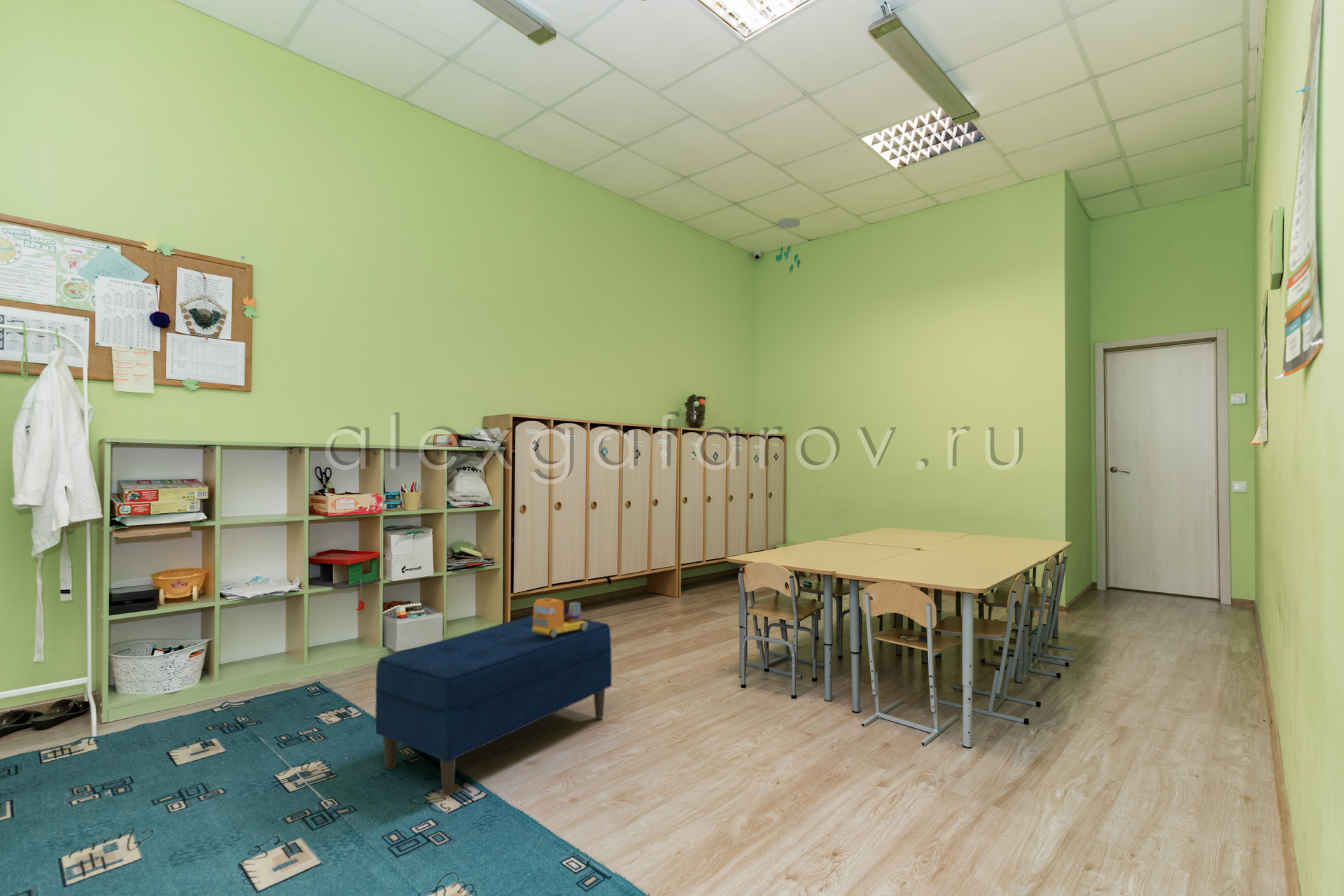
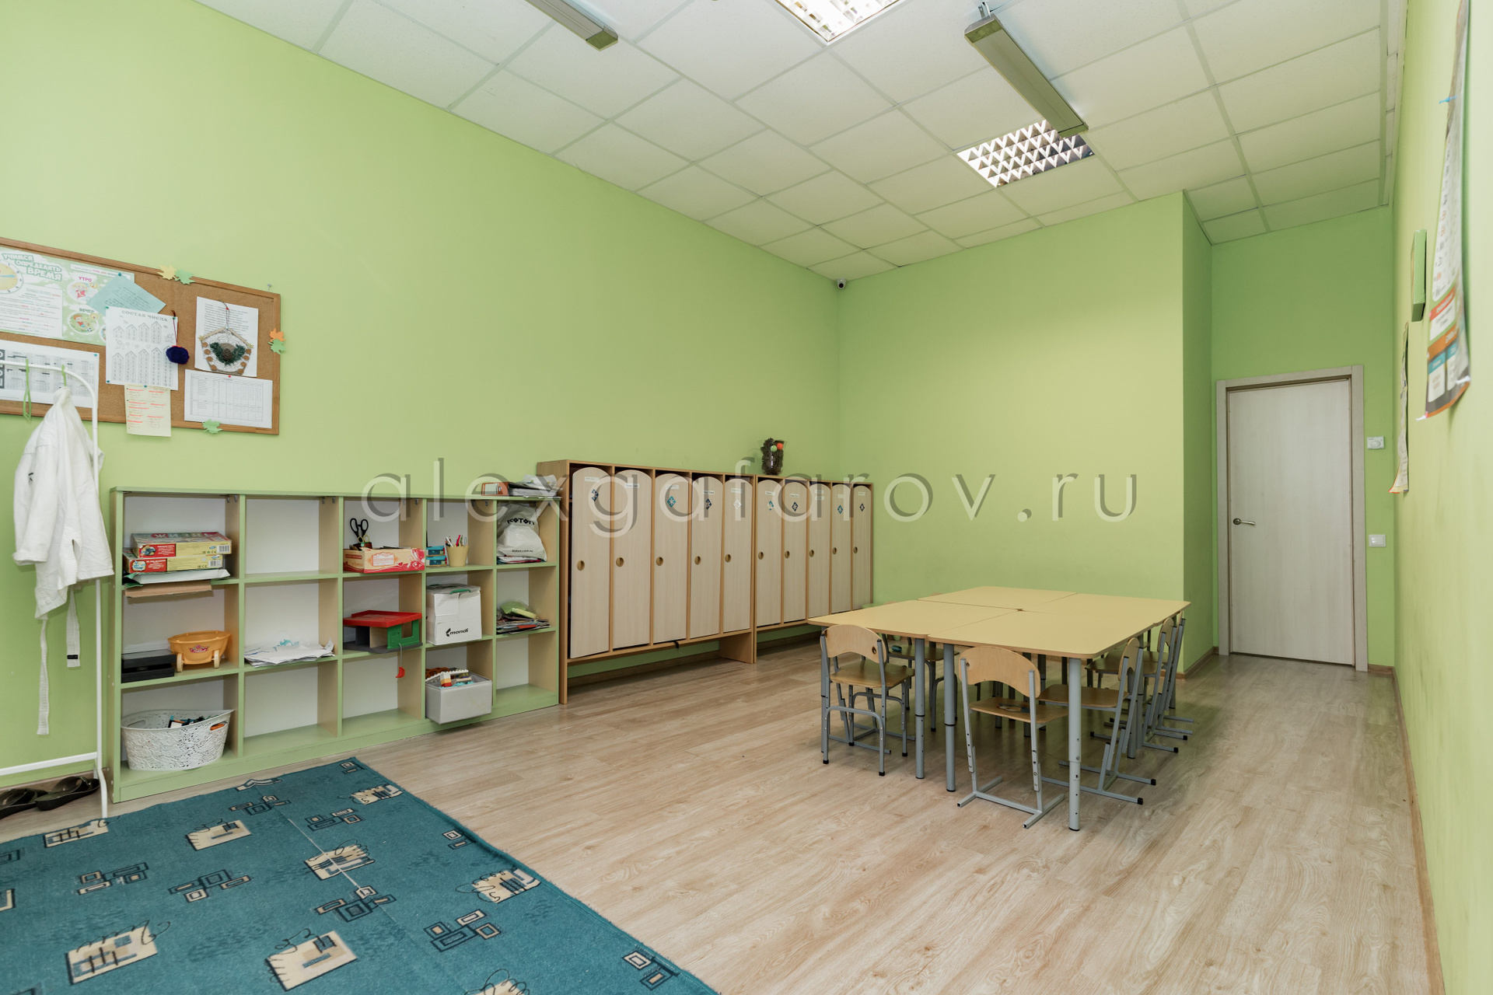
- toy truck [532,597,587,637]
- ceiling mobile [775,217,801,274]
- bench [374,614,612,797]
